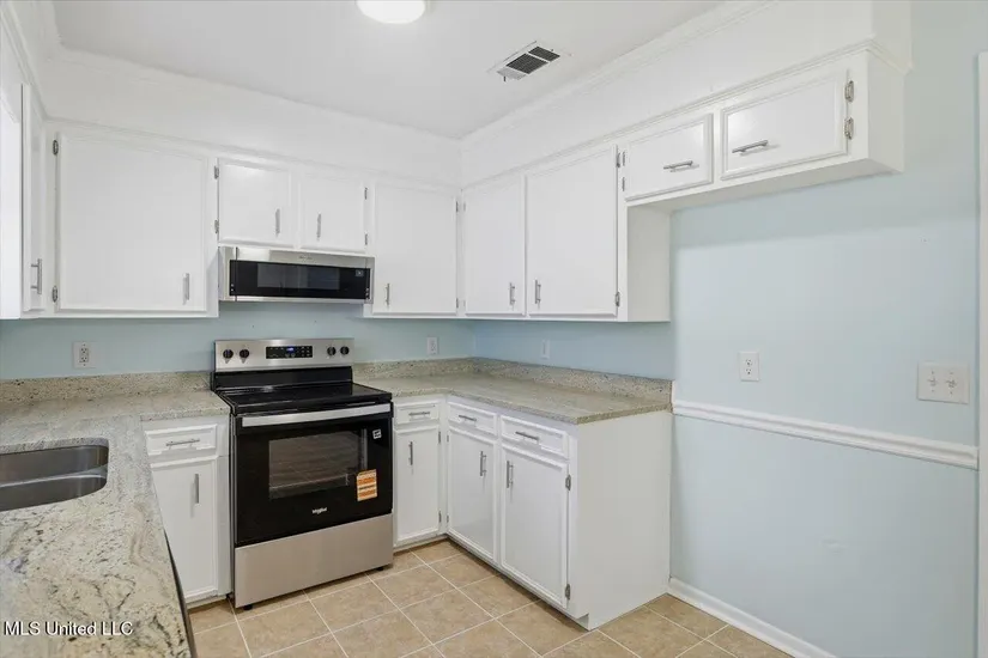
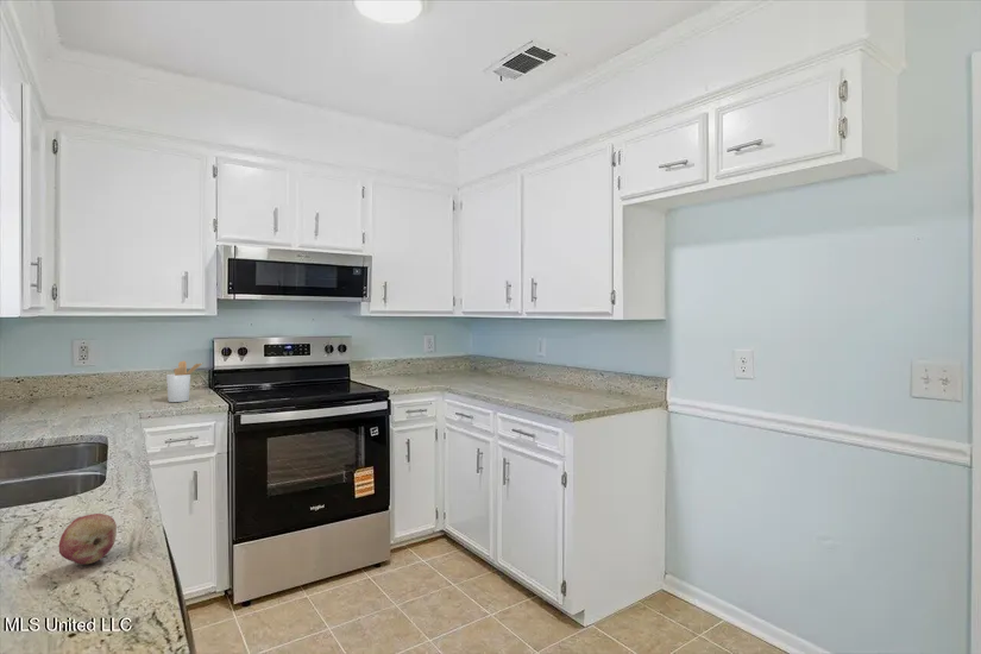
+ fruit [58,512,118,566]
+ utensil holder [165,360,203,403]
